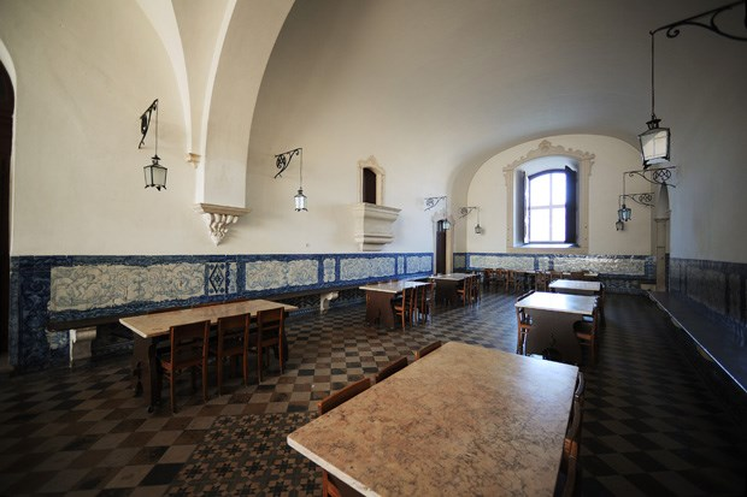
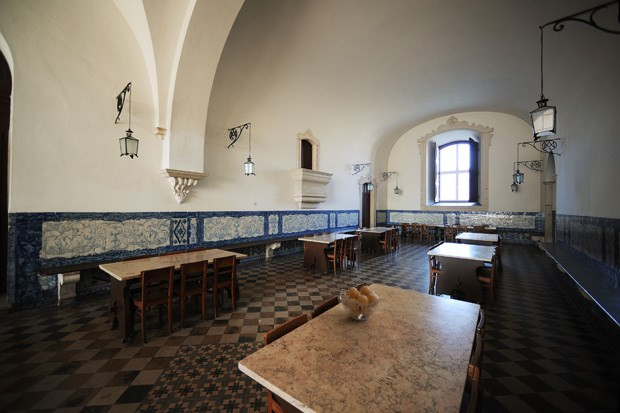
+ fruit basket [339,285,381,321]
